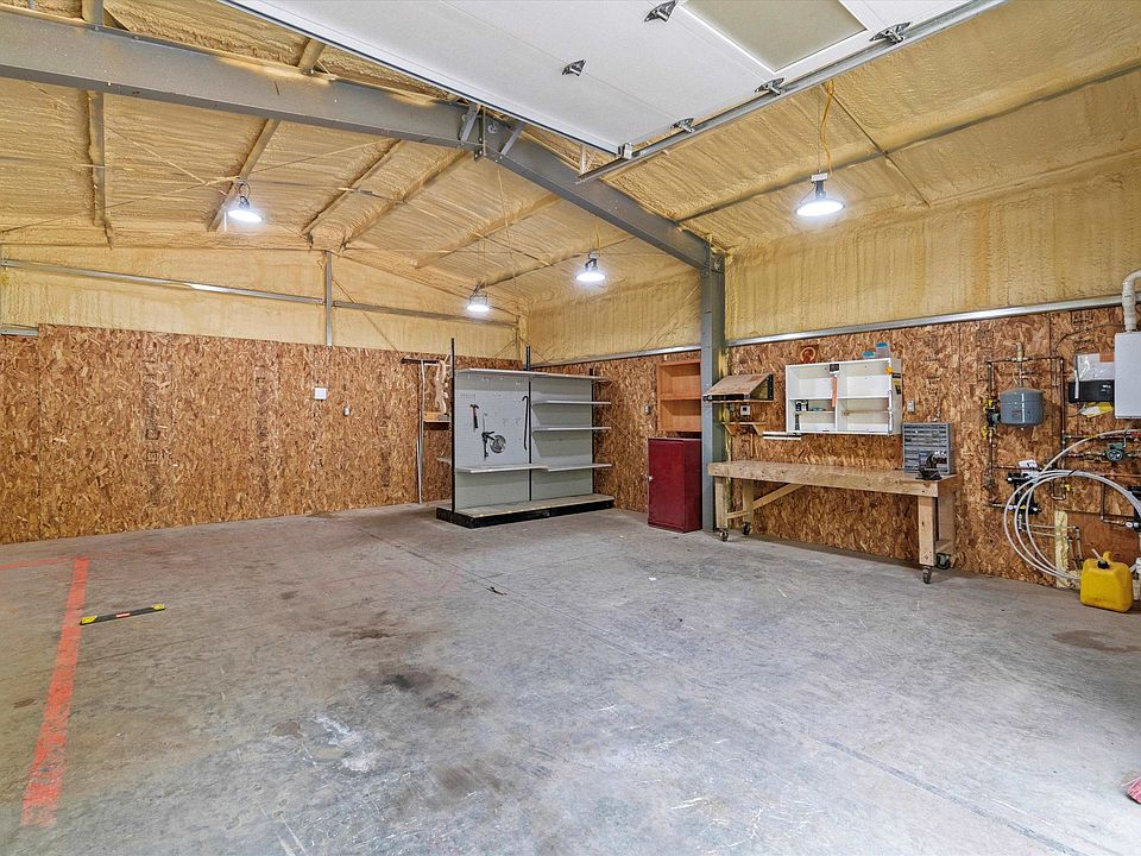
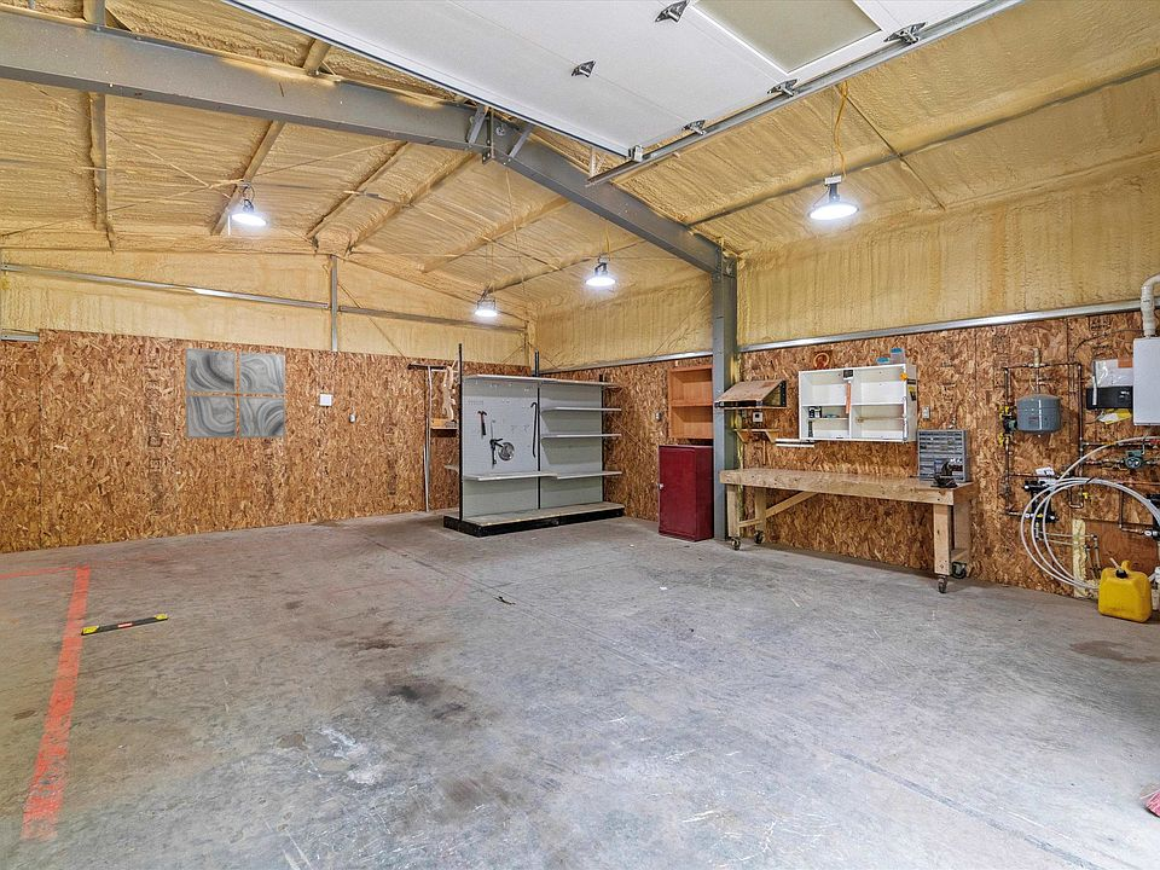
+ wall art [184,347,286,440]
